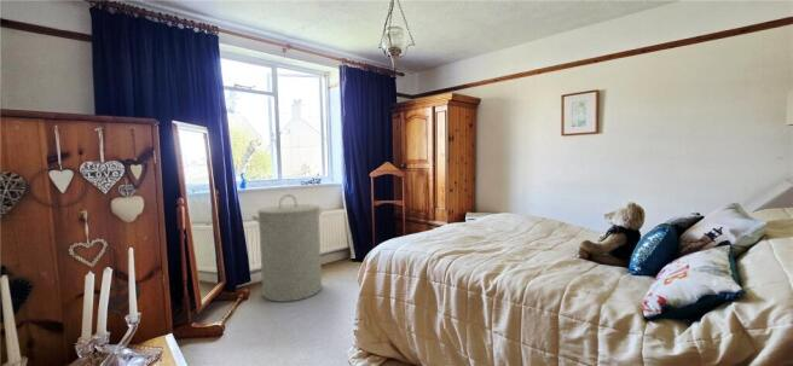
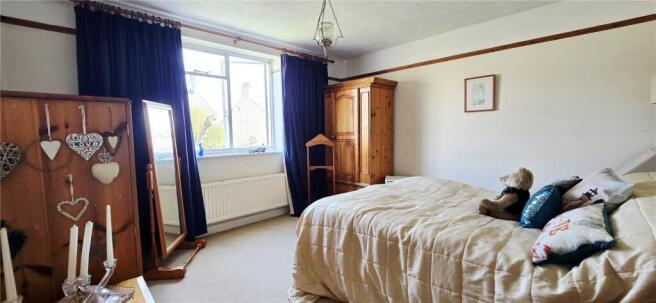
- laundry hamper [251,193,323,303]
